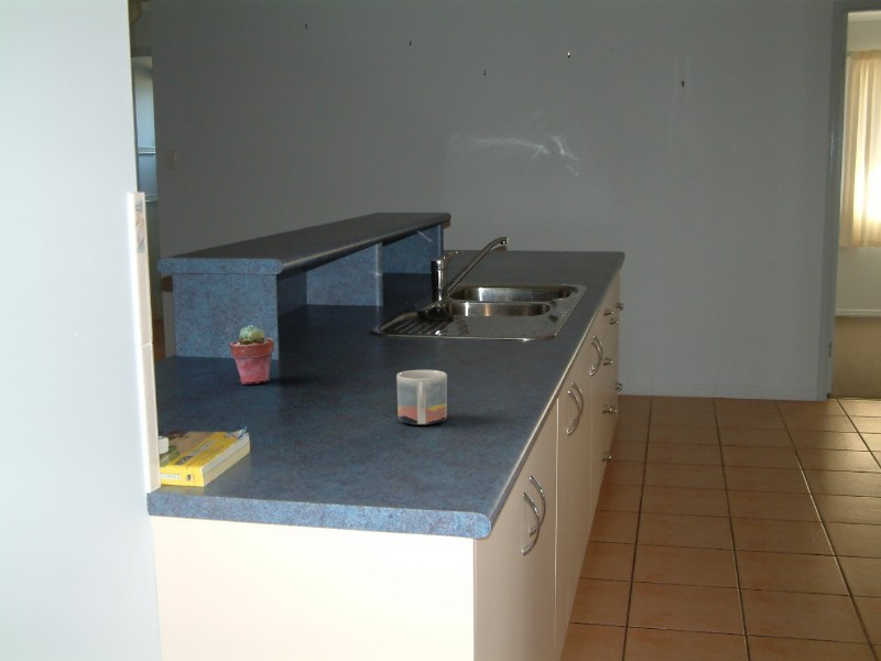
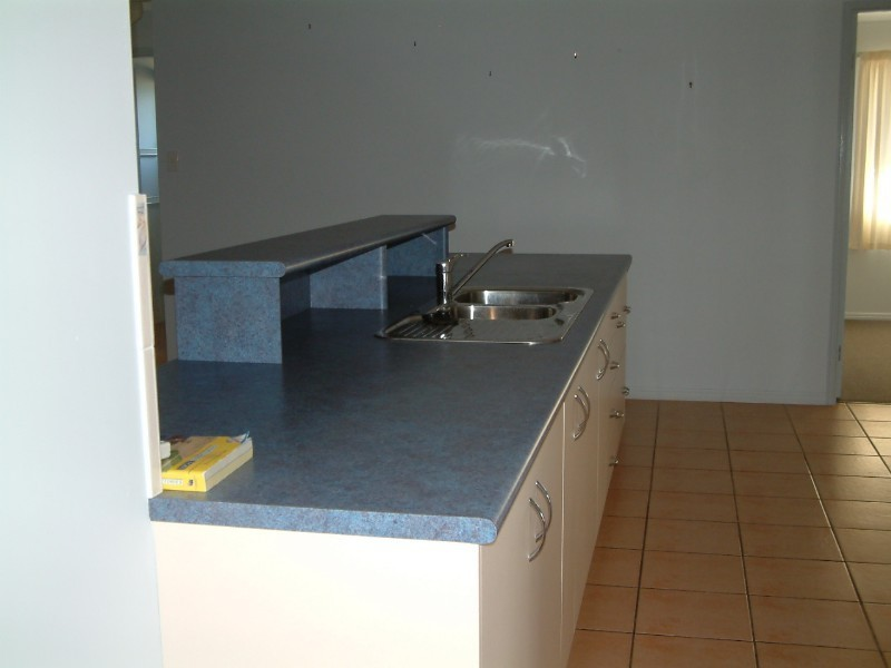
- potted succulent [229,324,275,384]
- mug [395,369,448,425]
